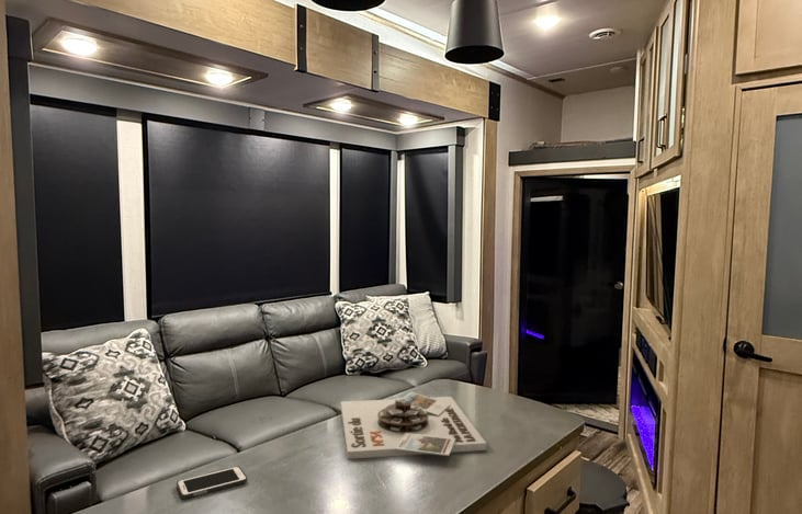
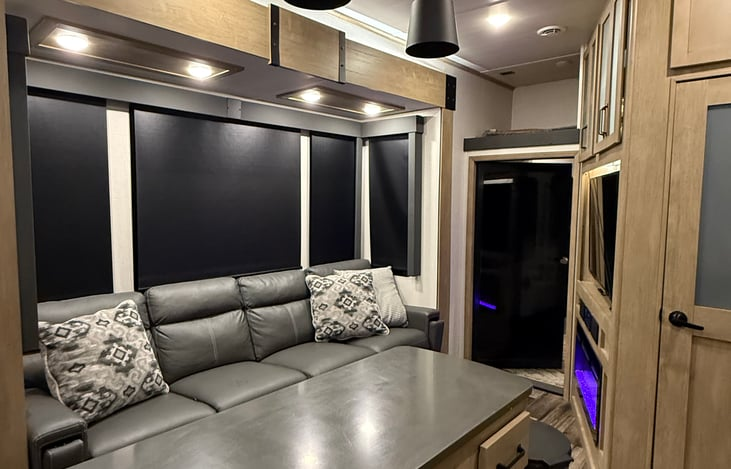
- board game [340,391,487,460]
- cell phone [176,465,248,500]
